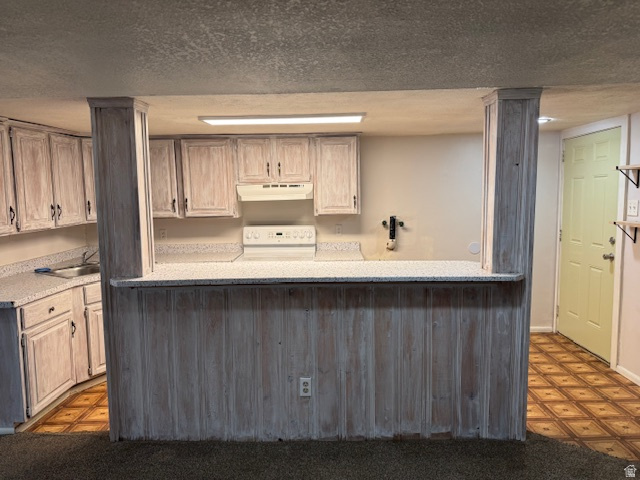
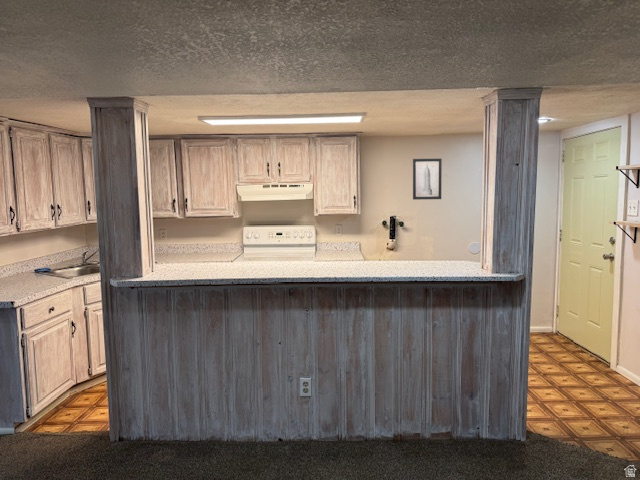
+ wall art [412,158,443,201]
